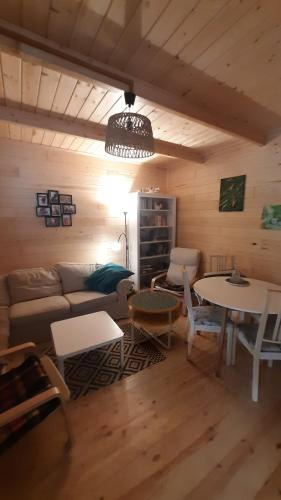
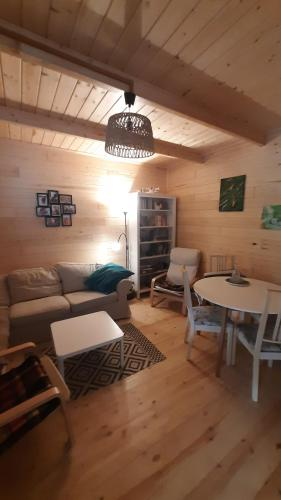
- side table [127,291,181,350]
